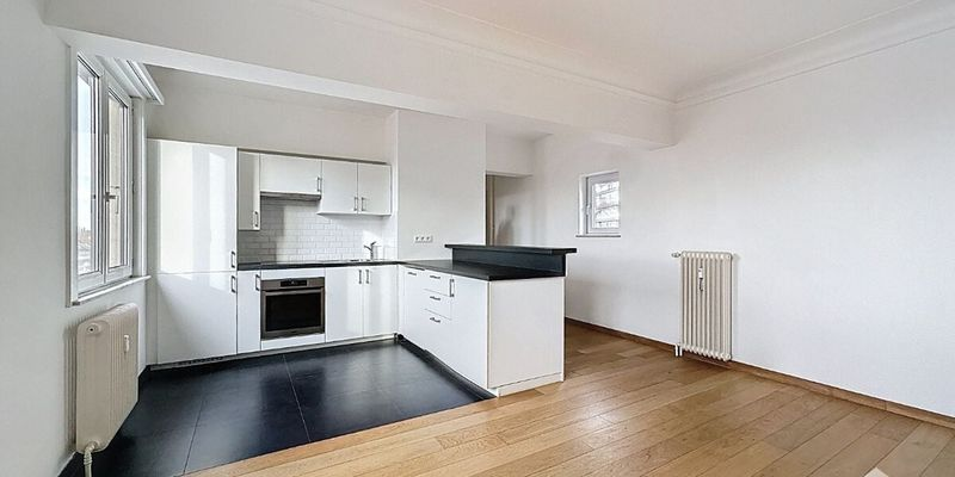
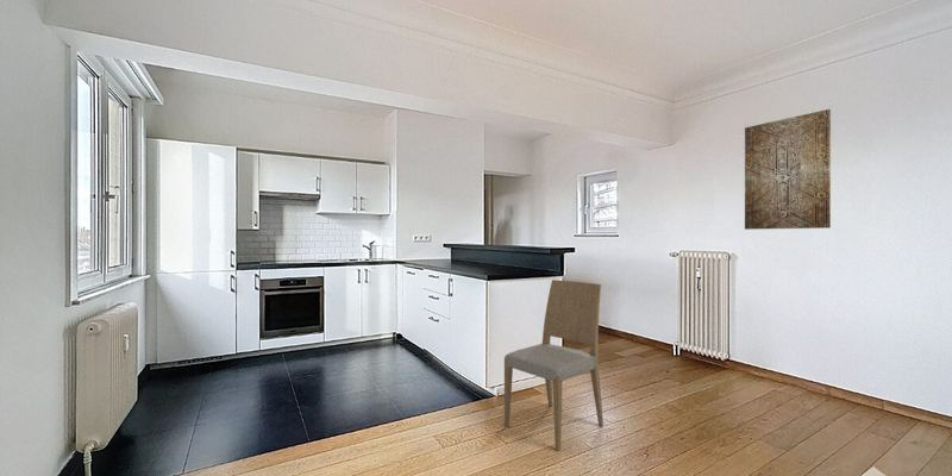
+ wall art [744,108,832,231]
+ dining chair [503,278,605,452]
